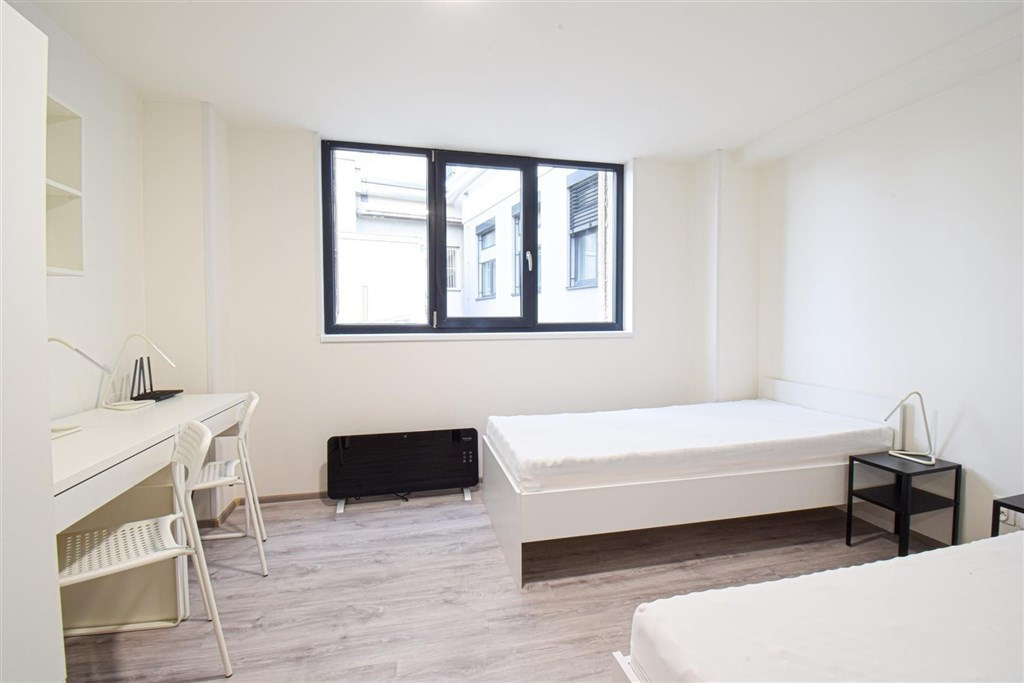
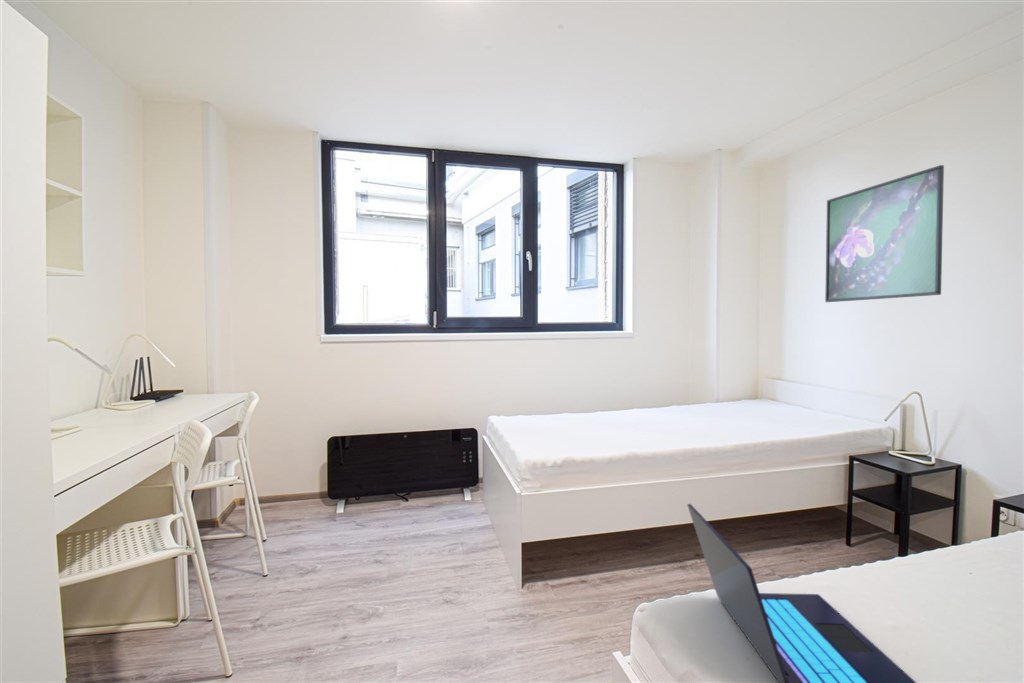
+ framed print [824,164,945,303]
+ laptop [686,503,917,683]
